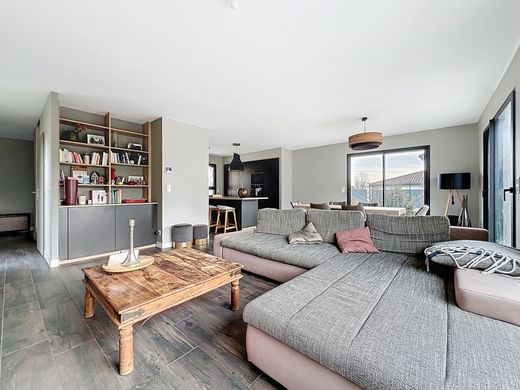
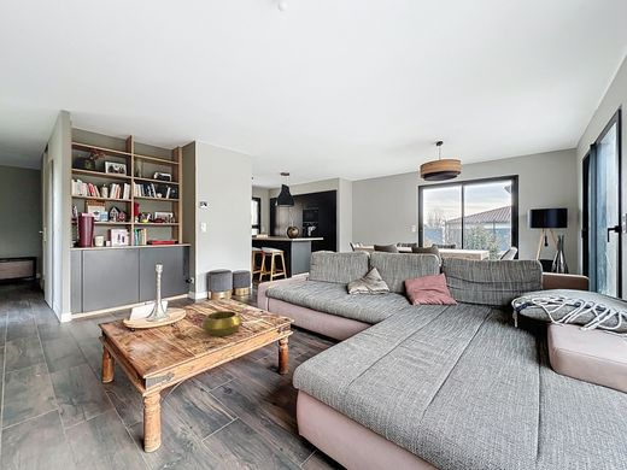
+ decorative bowl [201,310,242,337]
